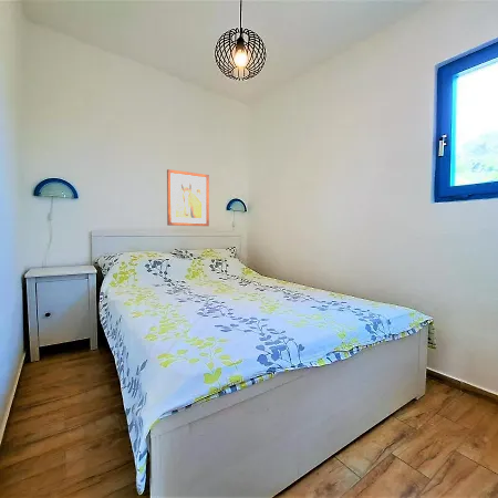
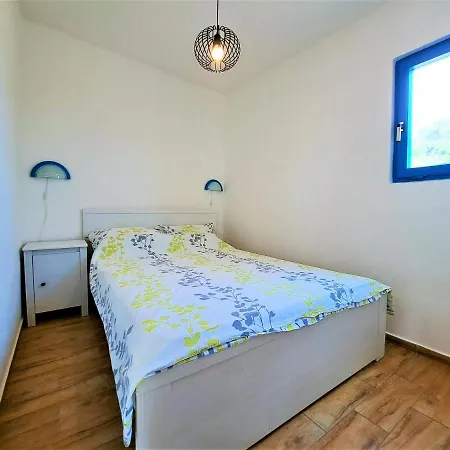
- wall art [166,168,210,227]
